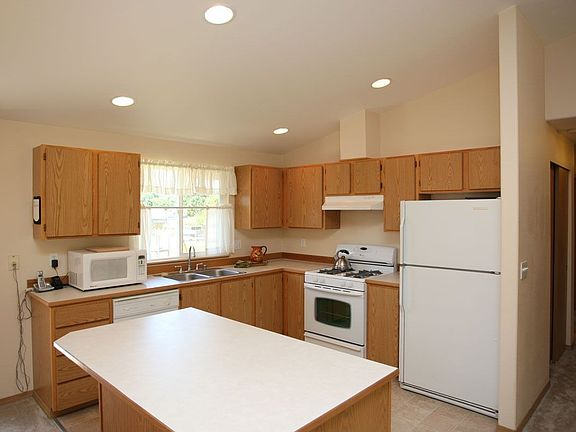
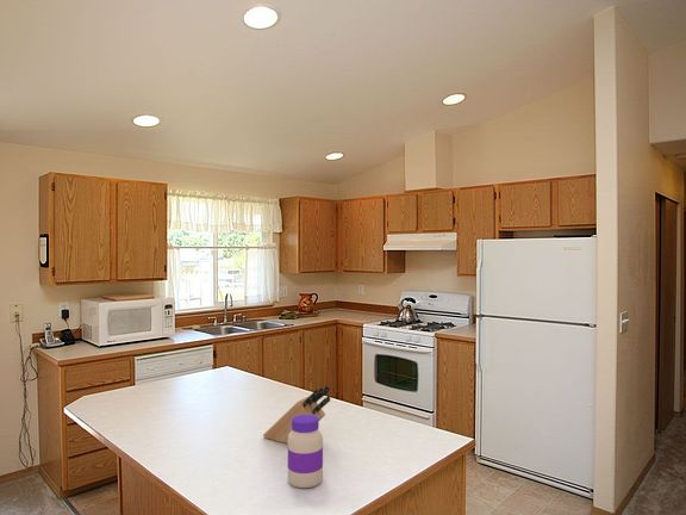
+ knife block [262,384,331,445]
+ jar [287,415,324,489]
